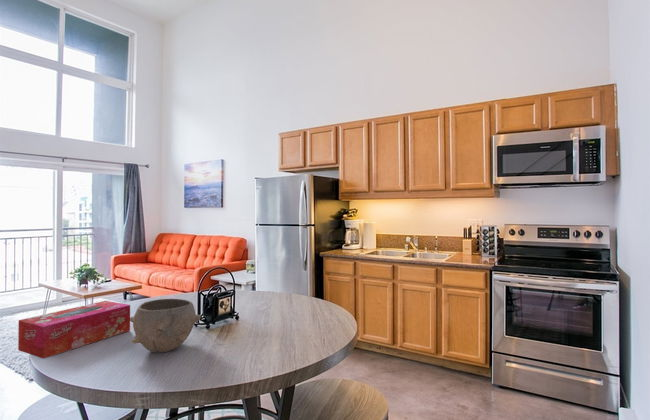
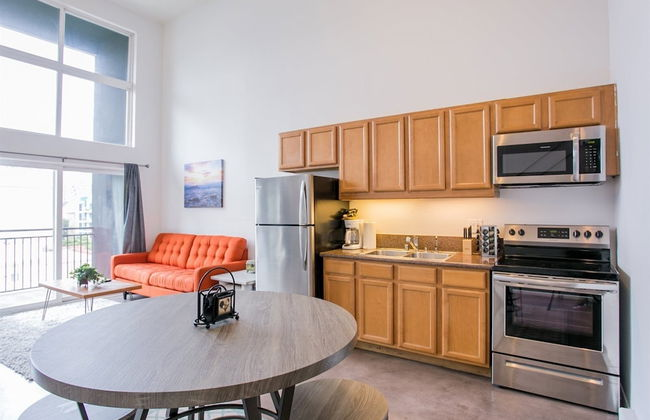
- bowl [130,298,201,354]
- tissue box [17,300,131,359]
